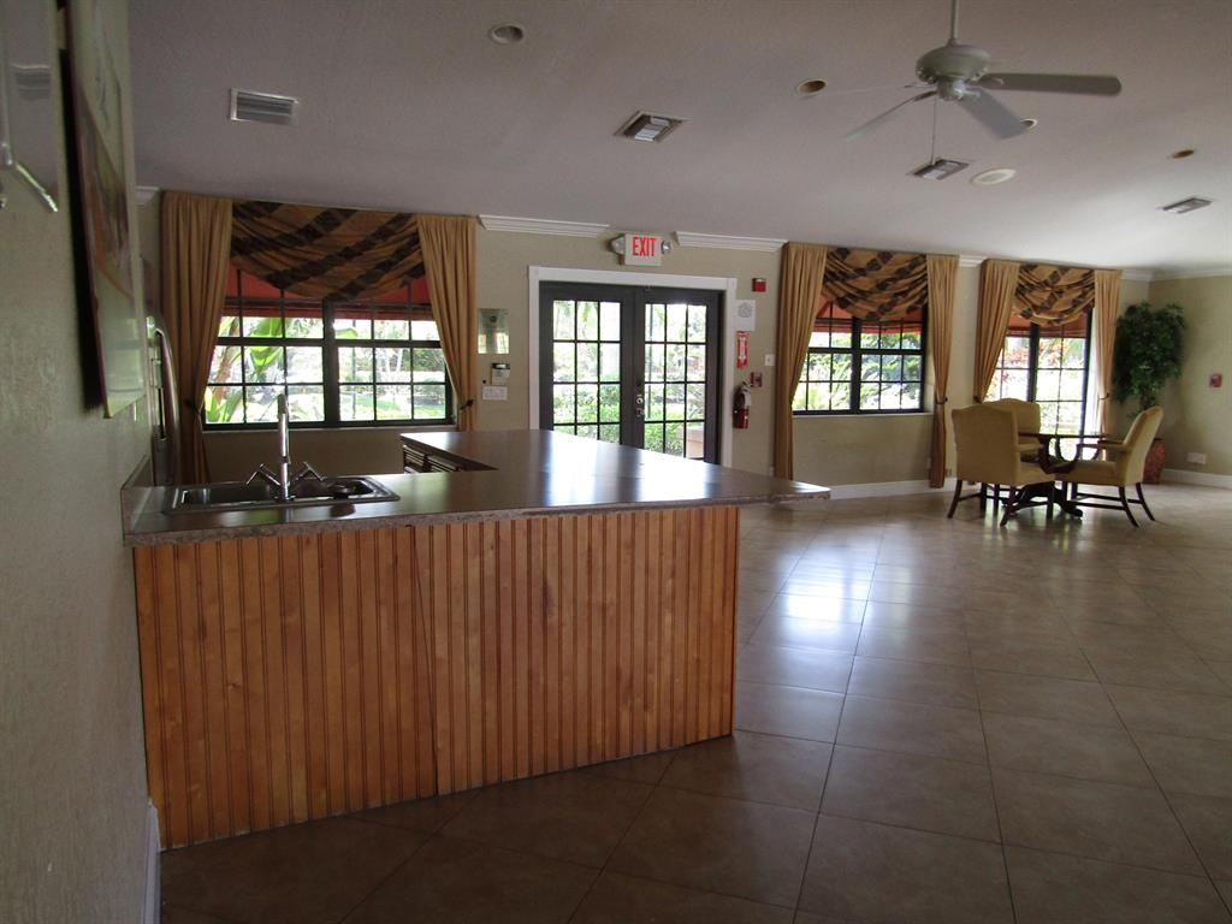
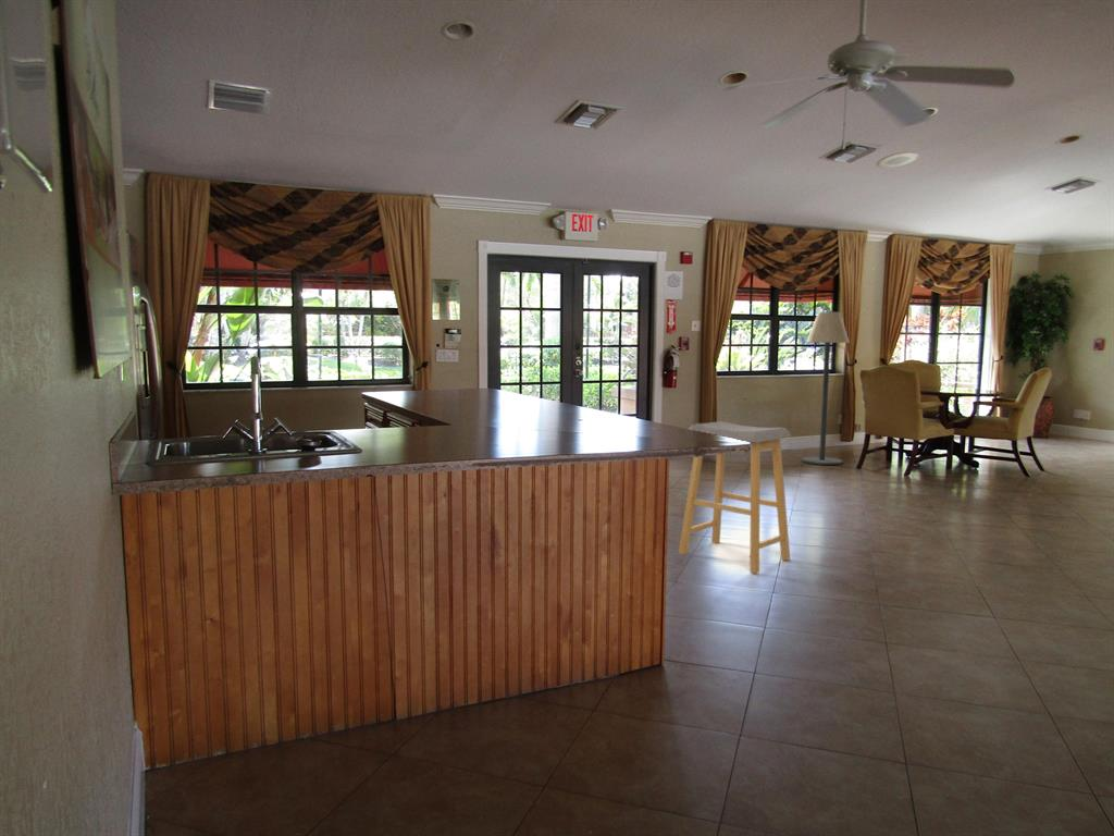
+ floor lamp [801,311,851,466]
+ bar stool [678,420,792,575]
